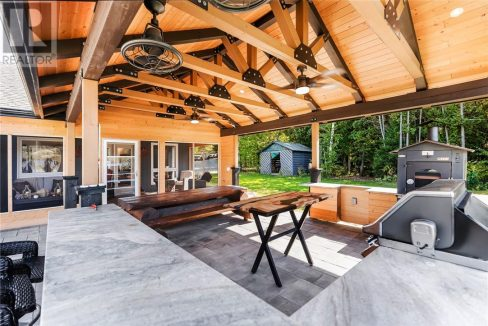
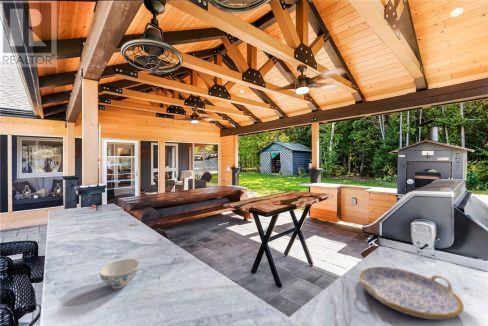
+ serving tray [358,266,465,320]
+ chinaware [99,258,140,290]
